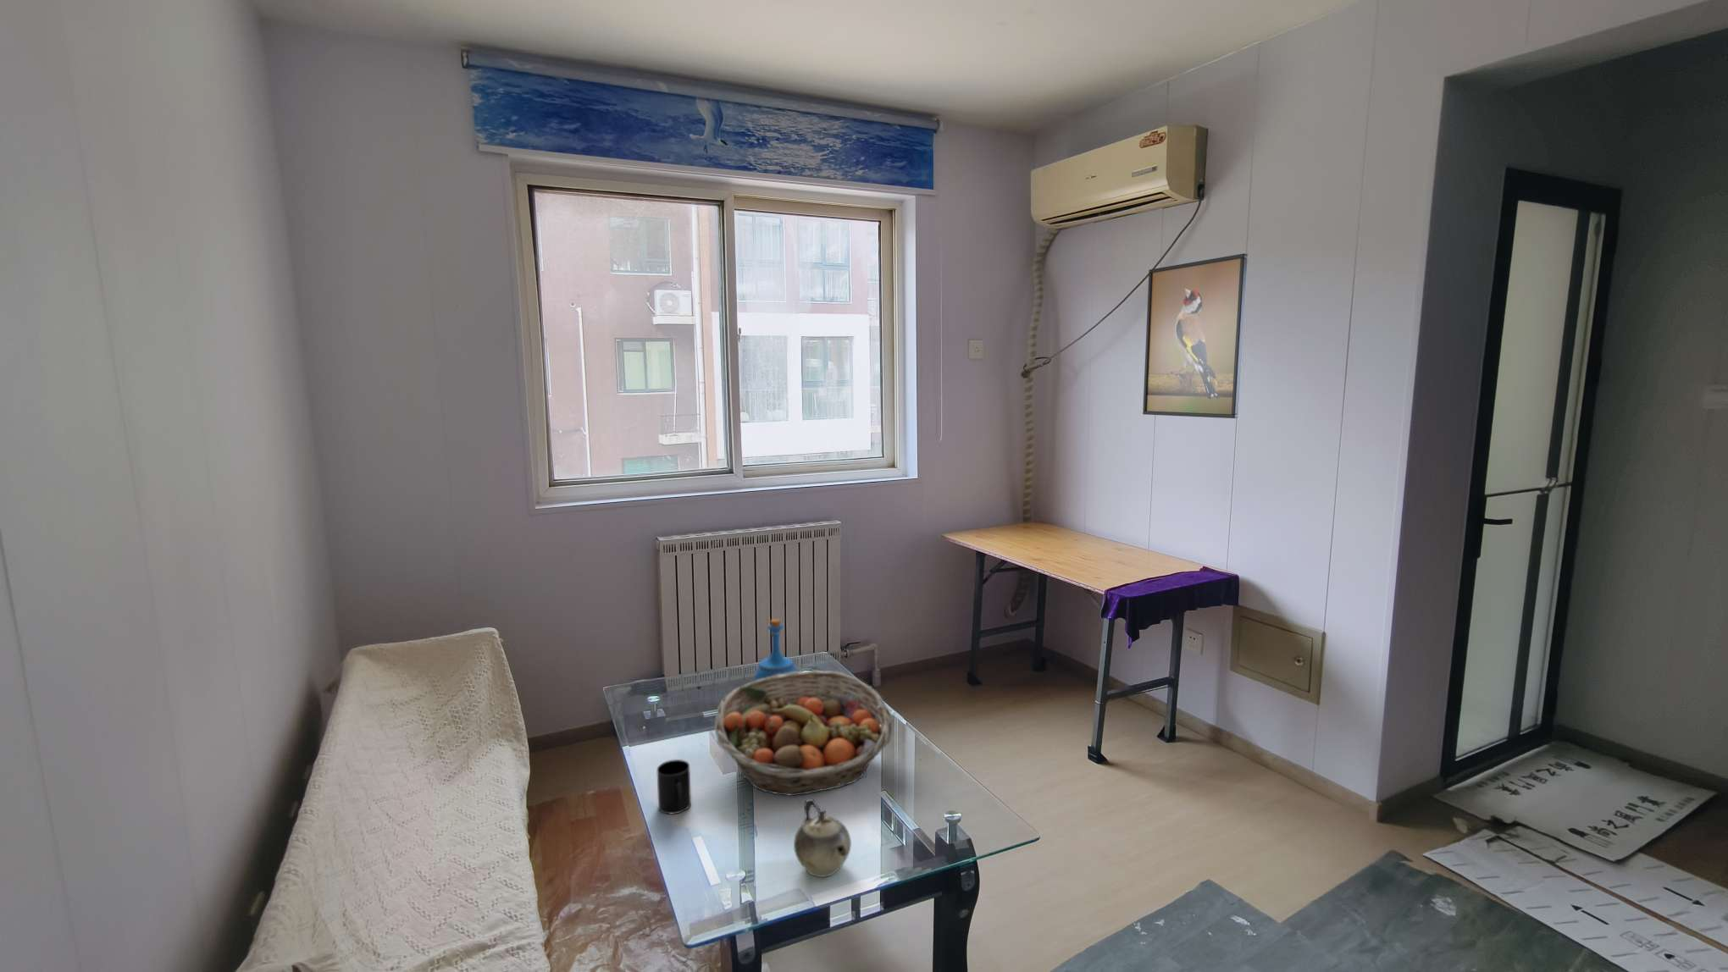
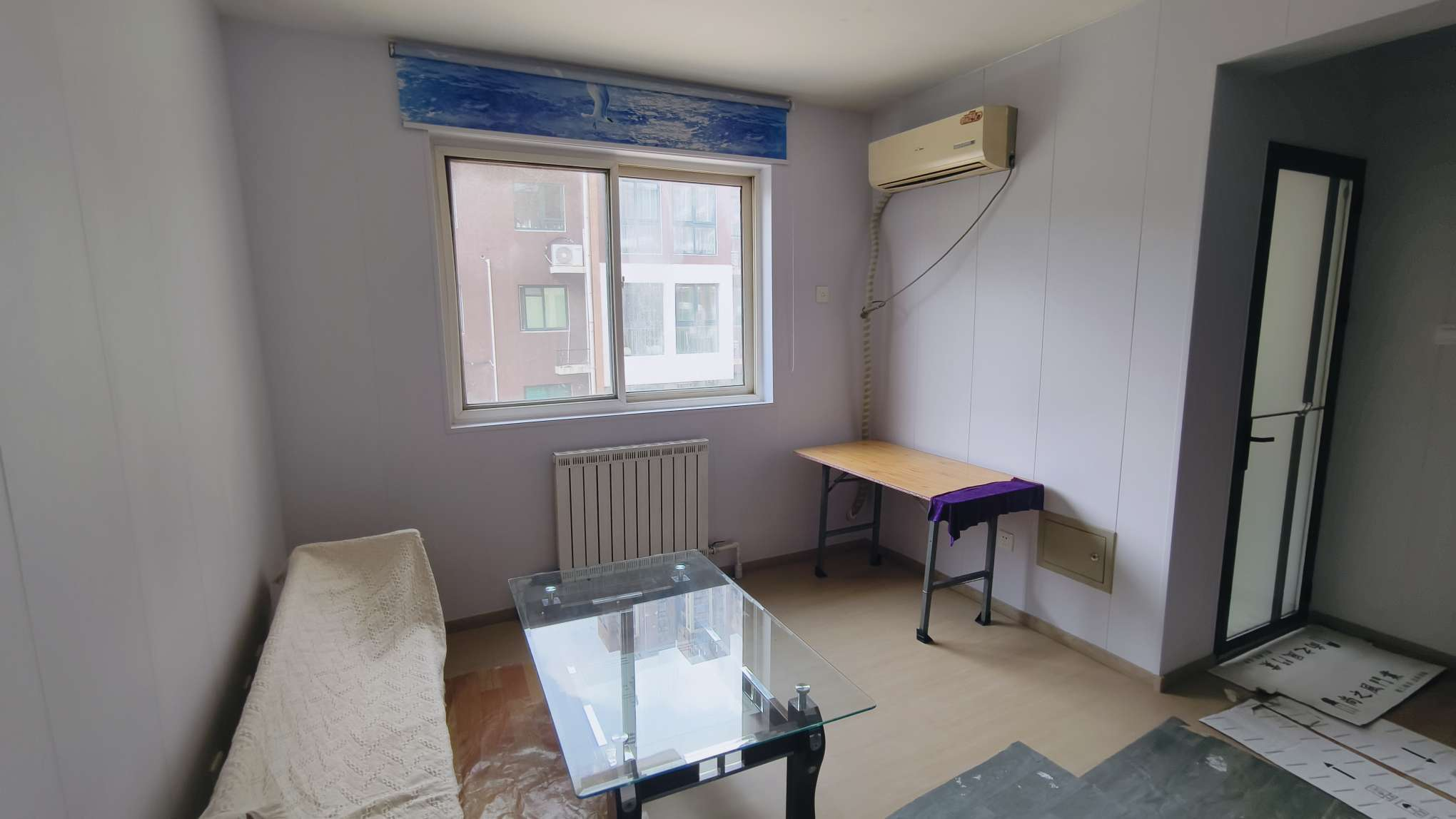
- bottle [754,618,798,687]
- mug [655,758,692,814]
- fruit basket [714,669,894,796]
- teapot [793,799,852,878]
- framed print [1142,253,1249,419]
